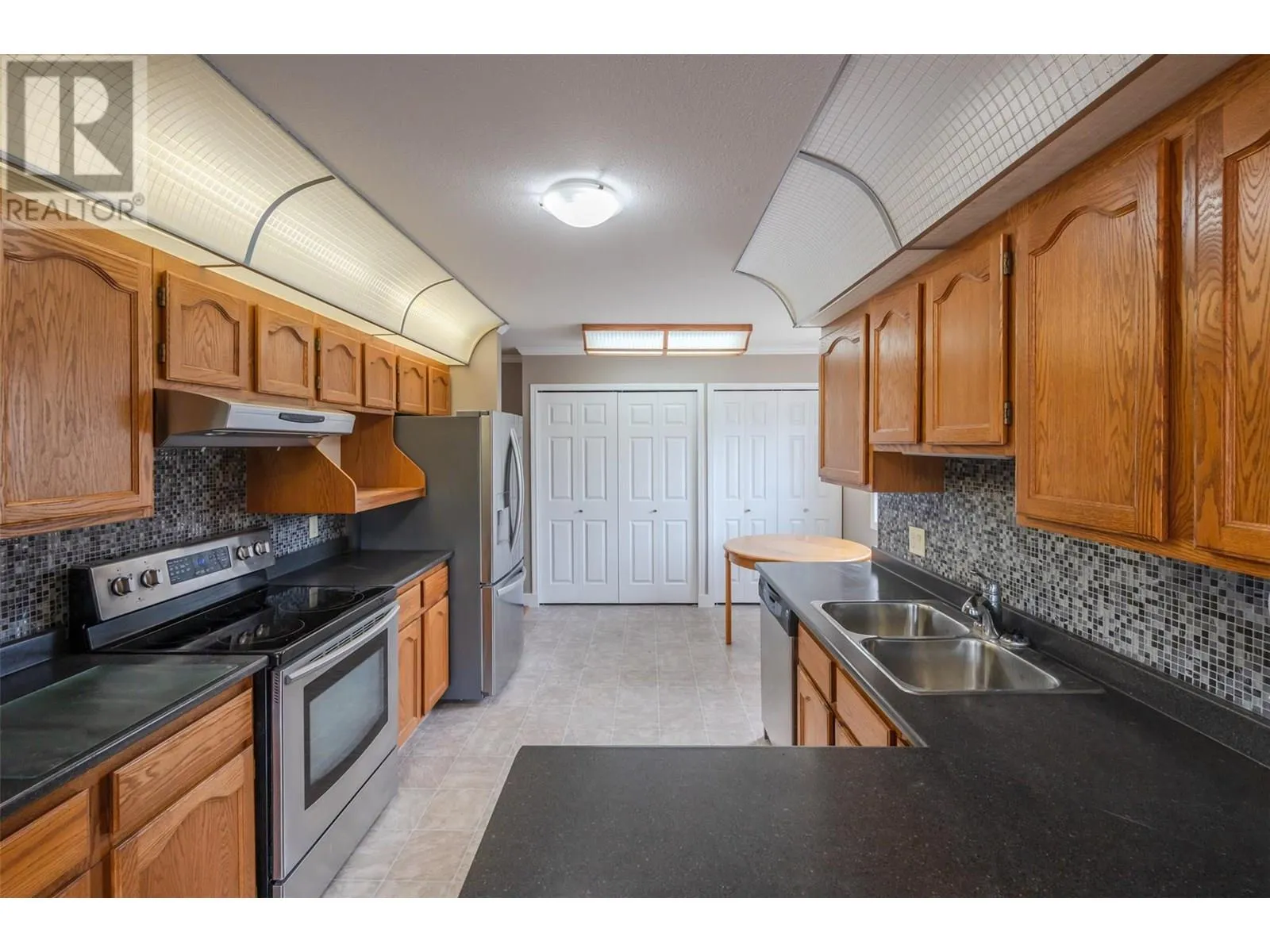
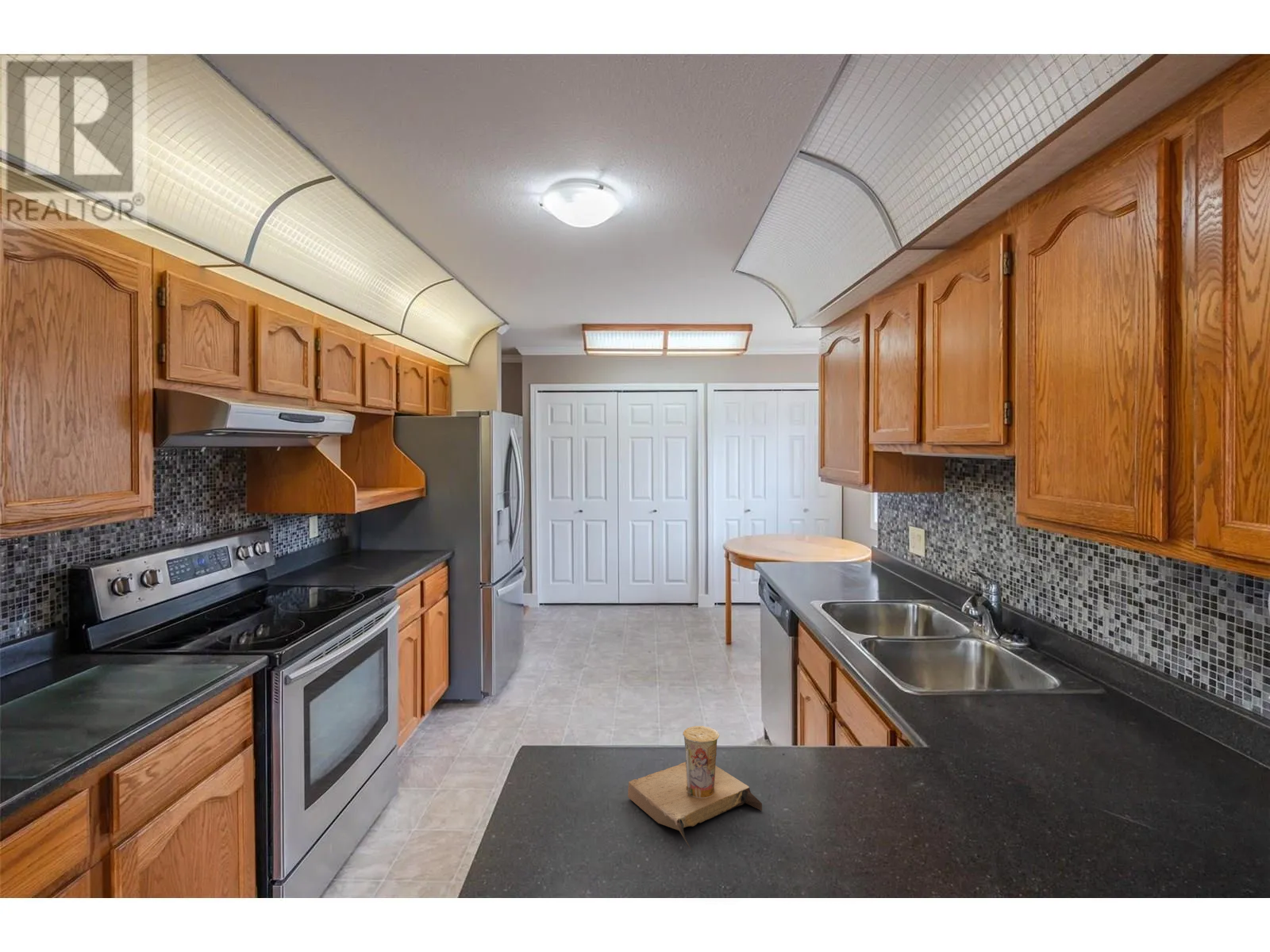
+ cup [627,725,763,852]
